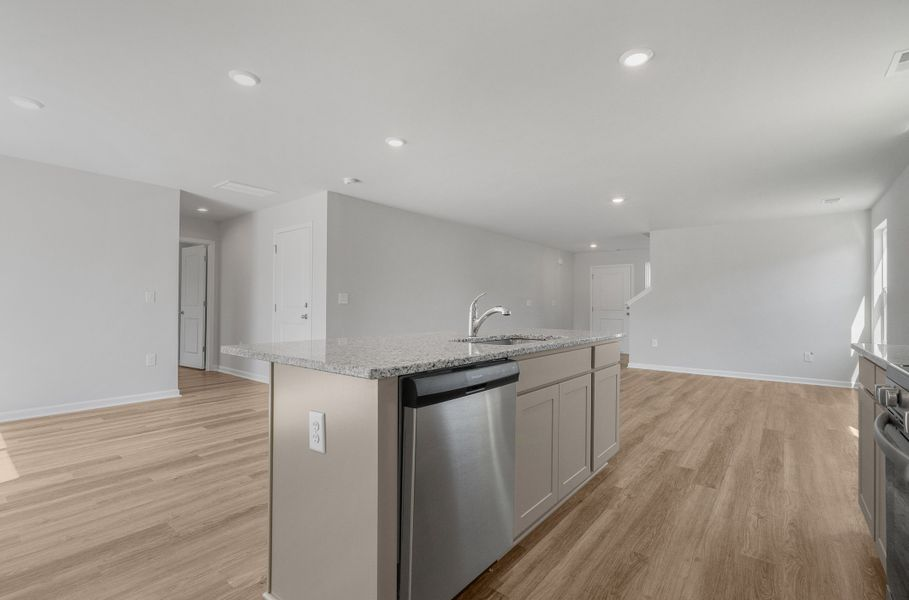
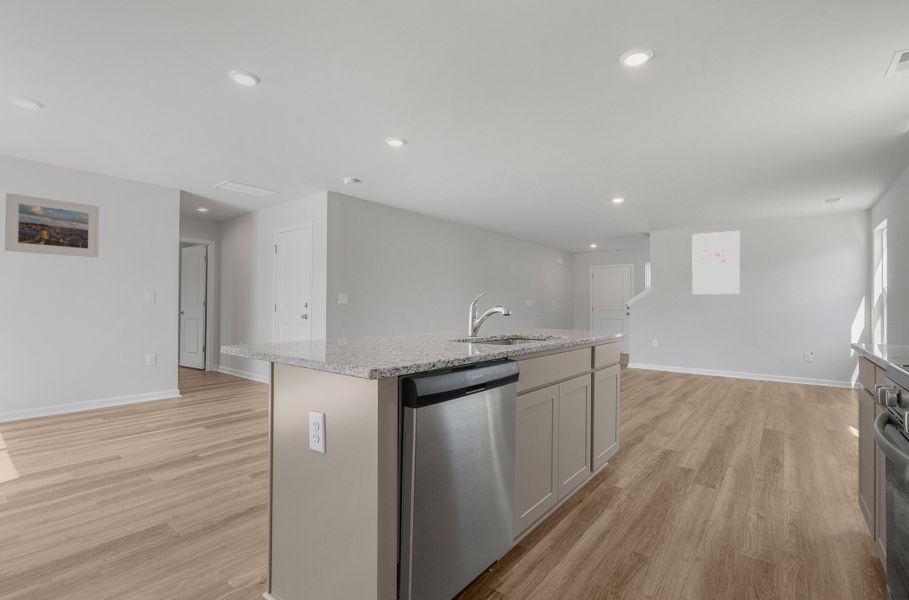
+ wall art [691,230,741,295]
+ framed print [4,192,100,258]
